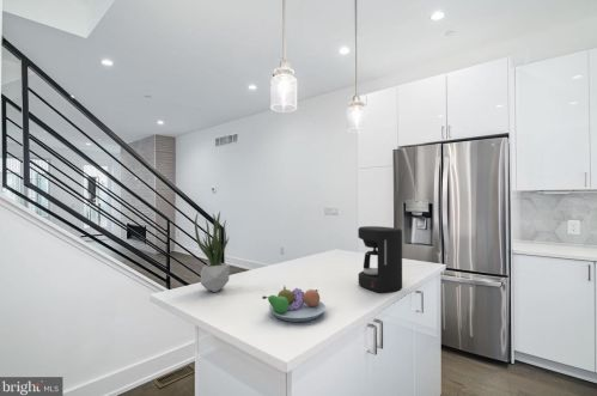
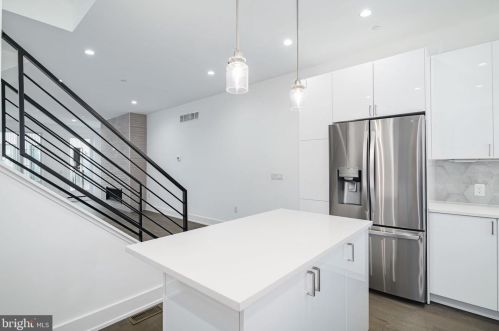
- fruit bowl [261,284,327,323]
- potted plant [194,211,231,293]
- coffee maker [357,225,403,294]
